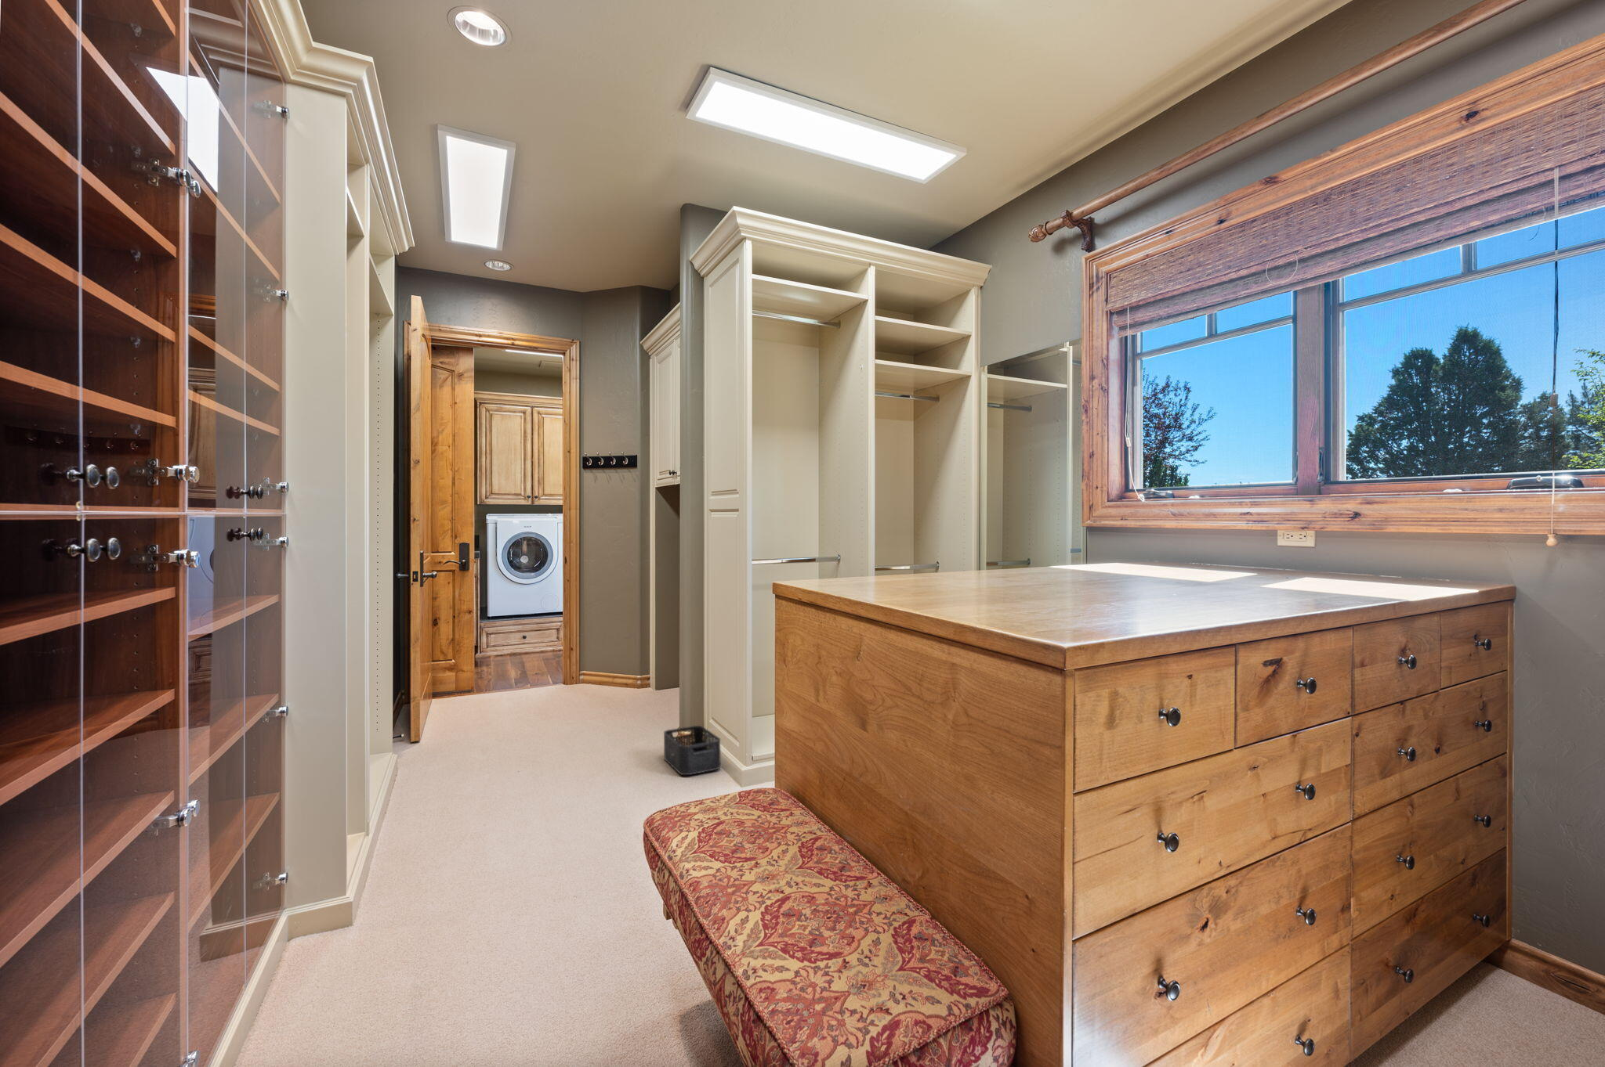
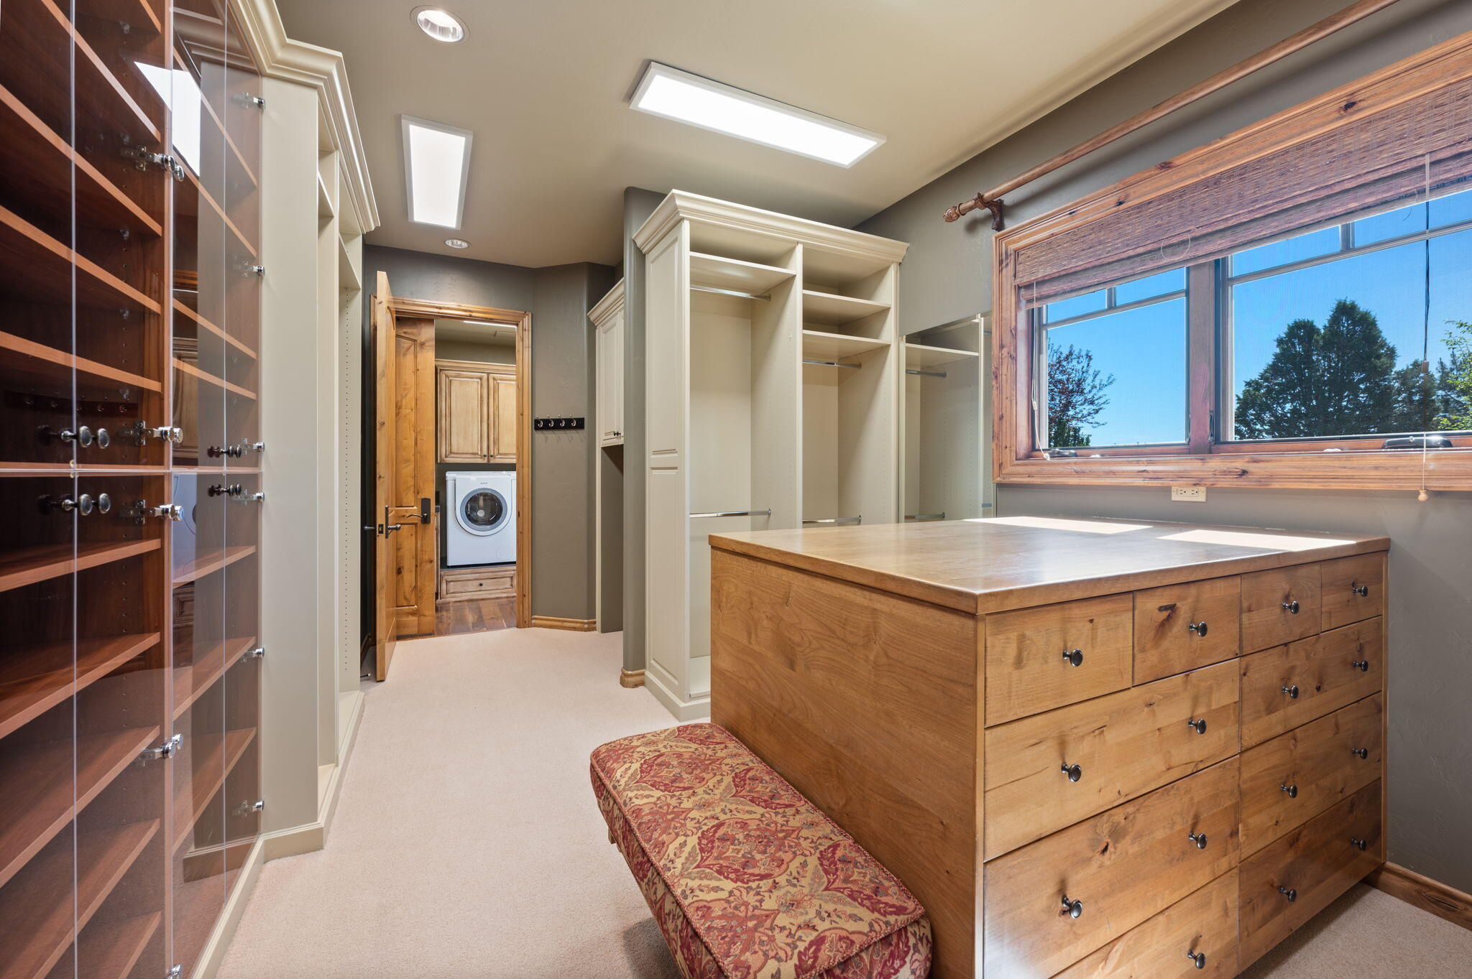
- storage bin [662,725,722,775]
